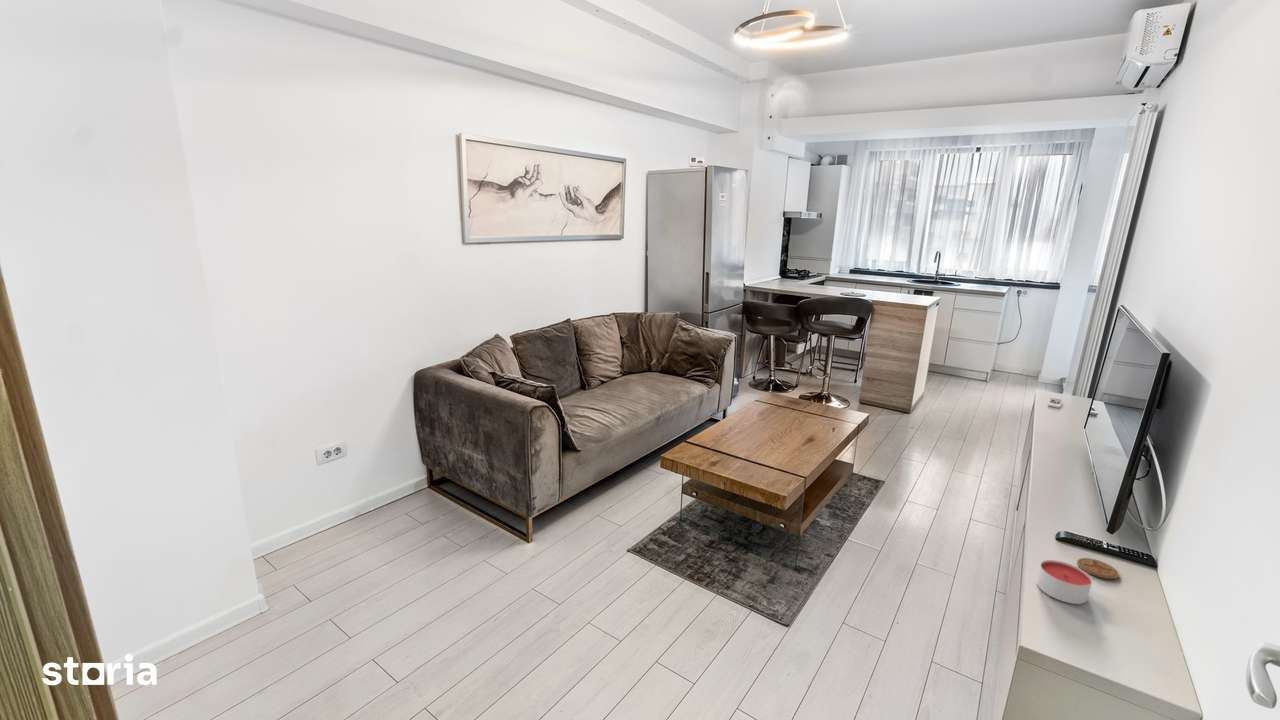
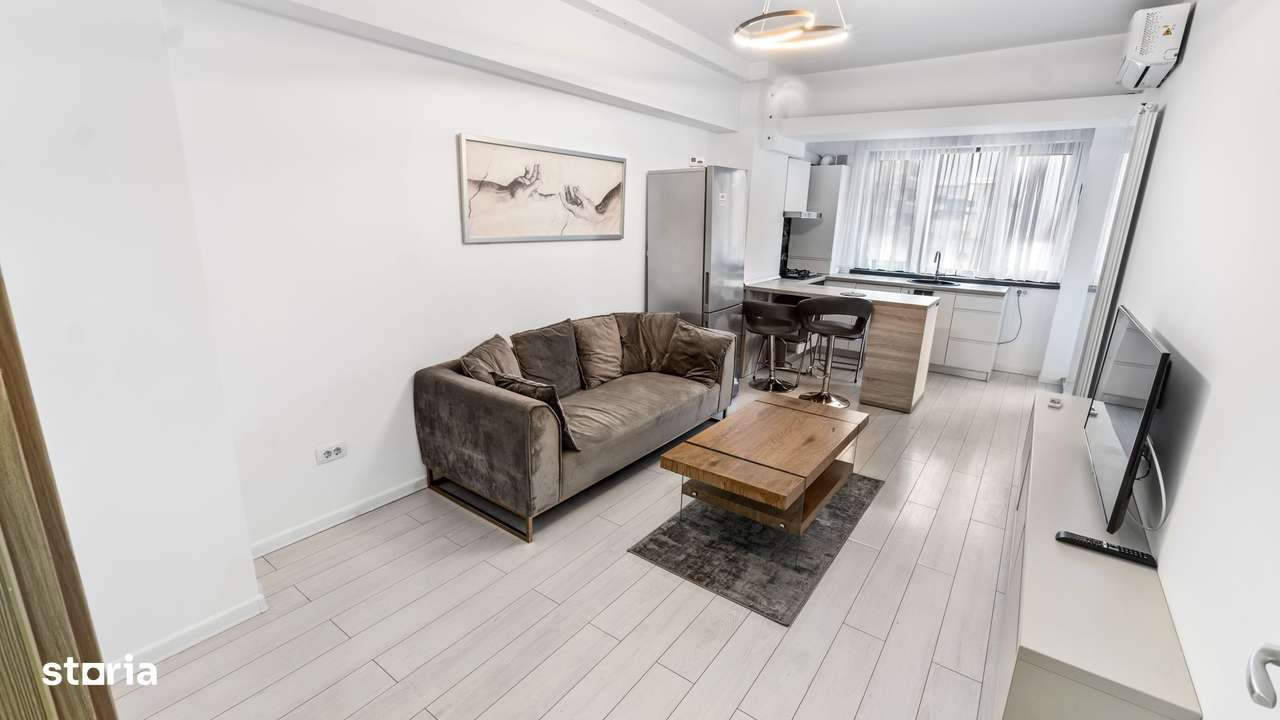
- coaster [1076,557,1120,580]
- candle [1036,559,1093,605]
